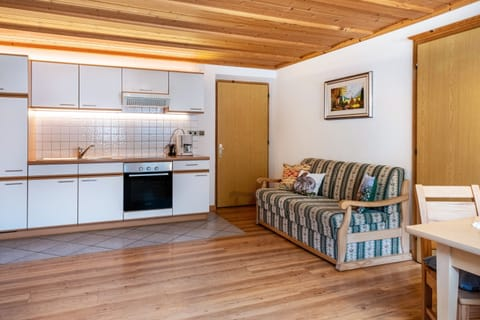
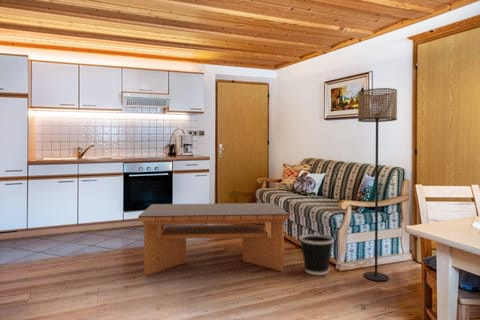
+ wastebasket [298,233,335,276]
+ coffee table [137,202,291,276]
+ floor lamp [357,87,398,282]
